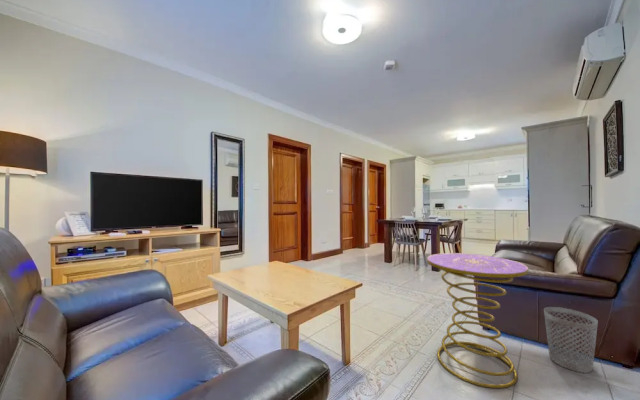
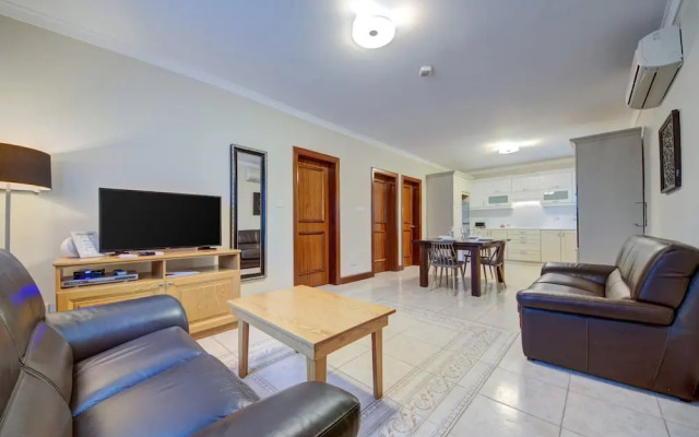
- side table [426,252,529,389]
- wastebasket [543,306,599,374]
